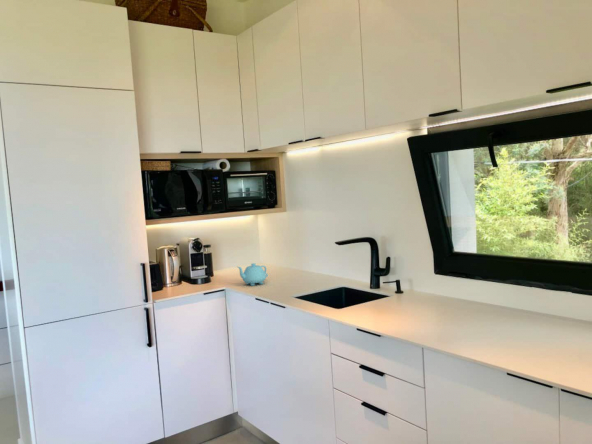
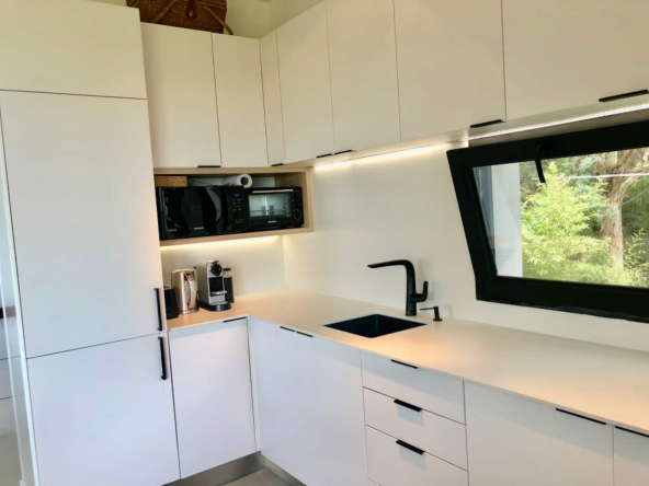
- teapot [237,262,269,287]
